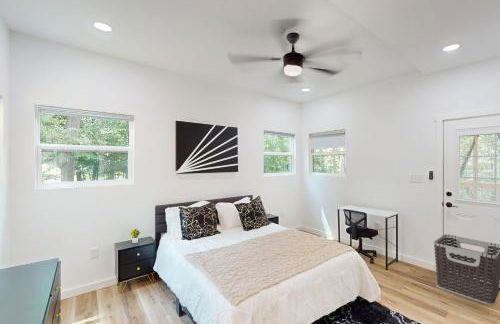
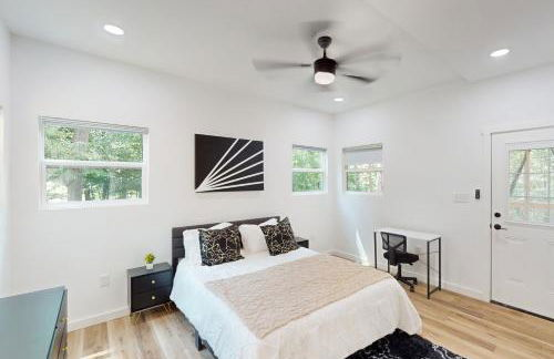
- clothes hamper [433,233,500,306]
